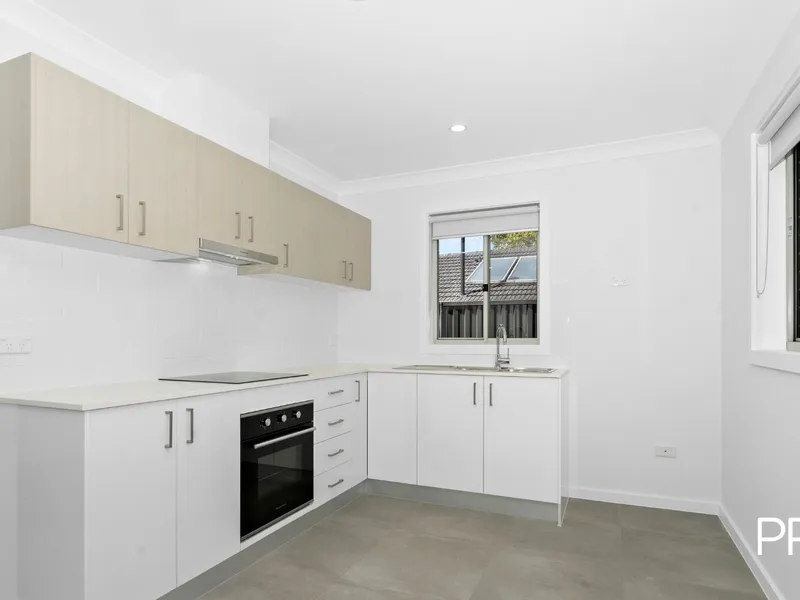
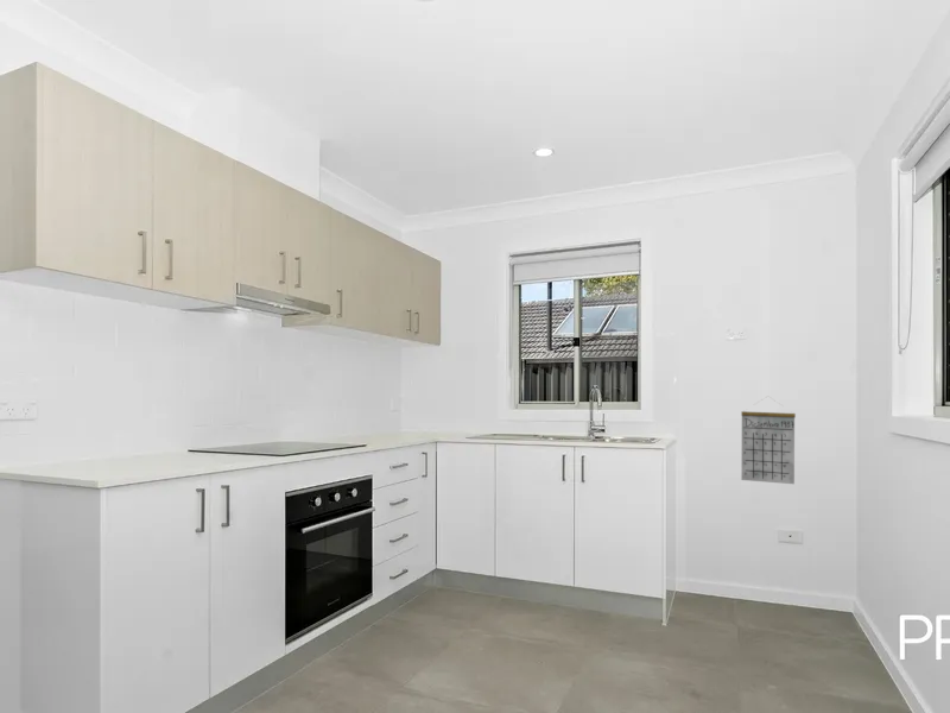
+ calendar [740,395,797,485]
